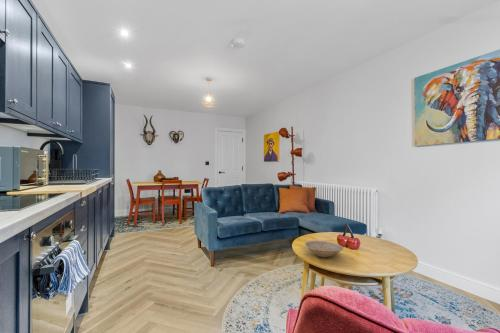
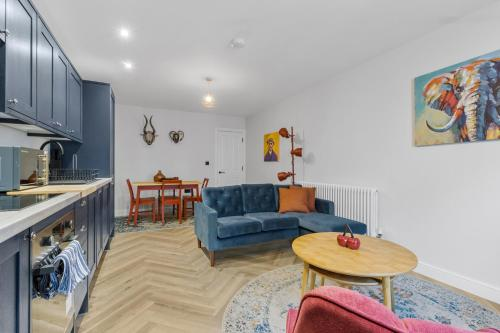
- bowl [304,240,344,259]
